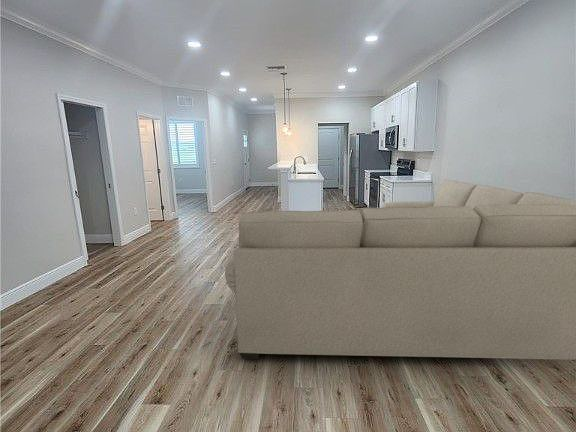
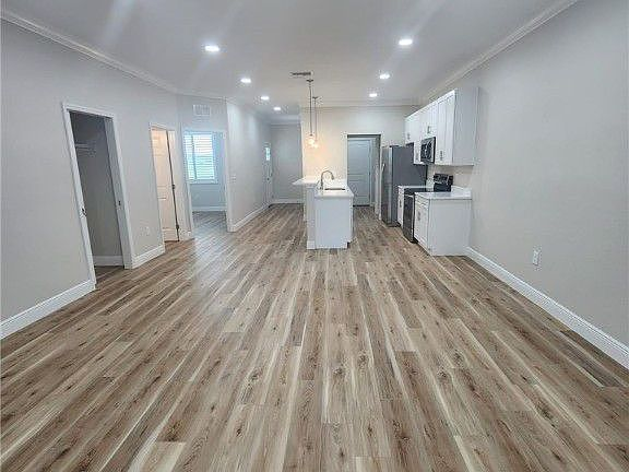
- sofa [224,178,576,361]
